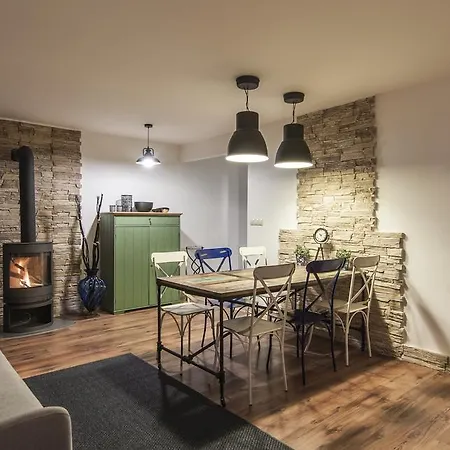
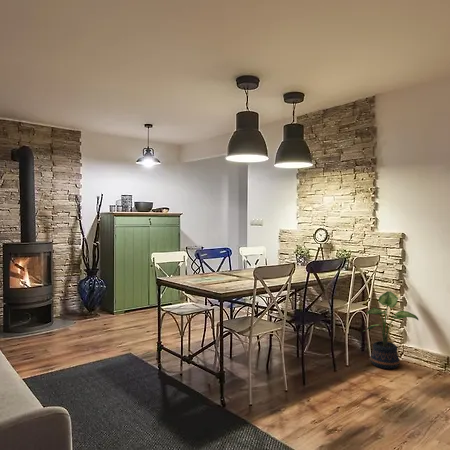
+ potted plant [362,290,419,370]
